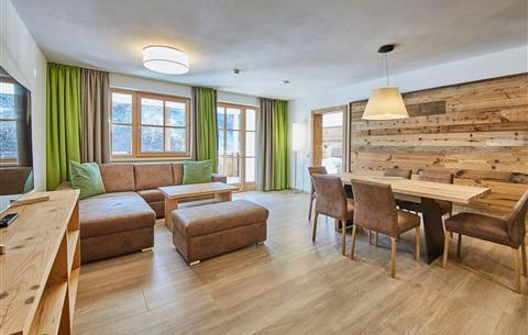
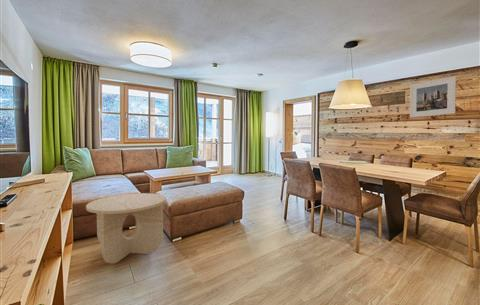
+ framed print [409,75,457,119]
+ side table [85,192,167,264]
